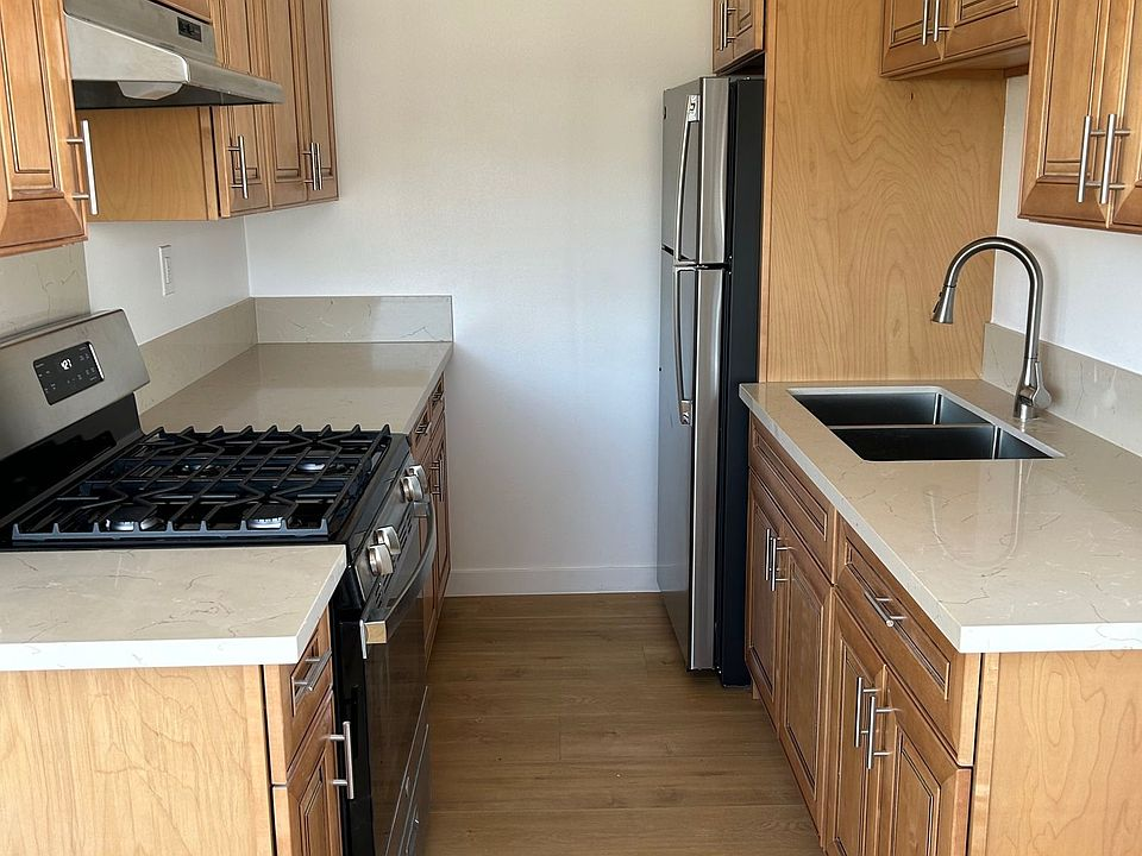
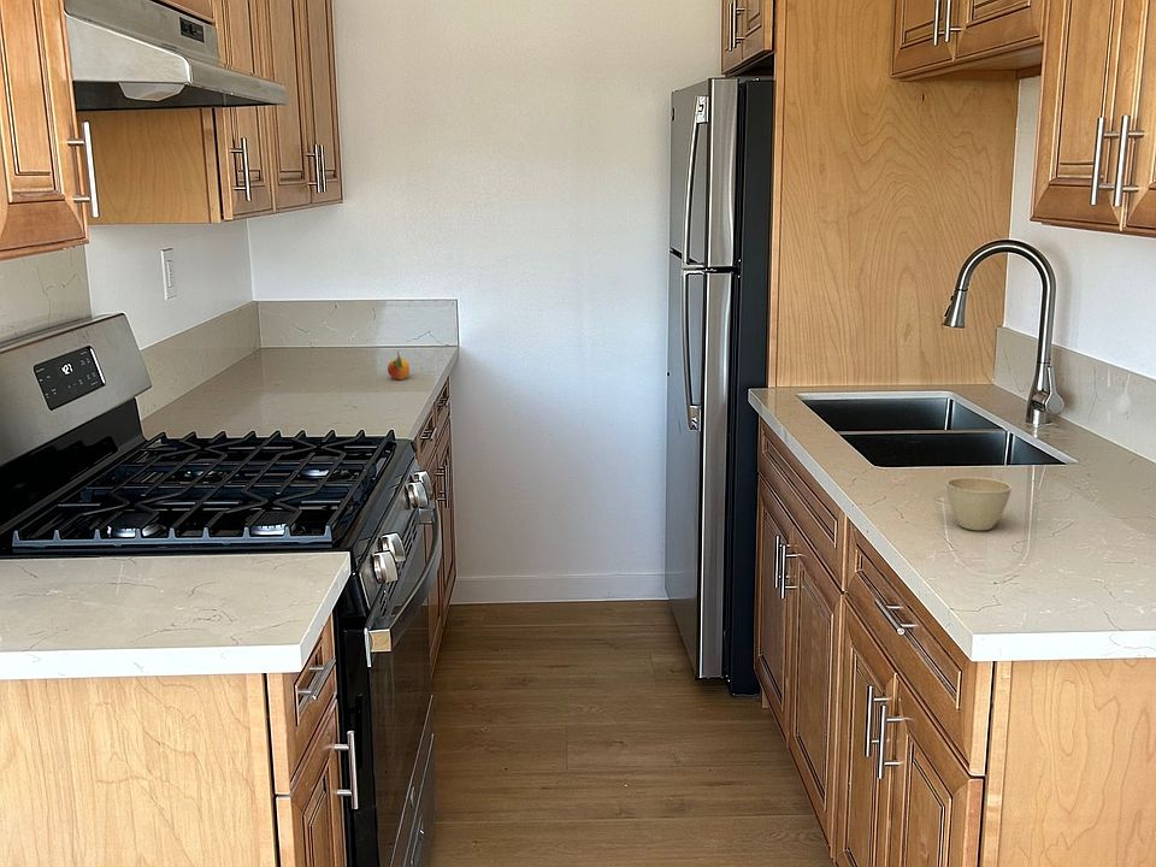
+ flower pot [945,476,1013,531]
+ fruit [387,350,411,381]
